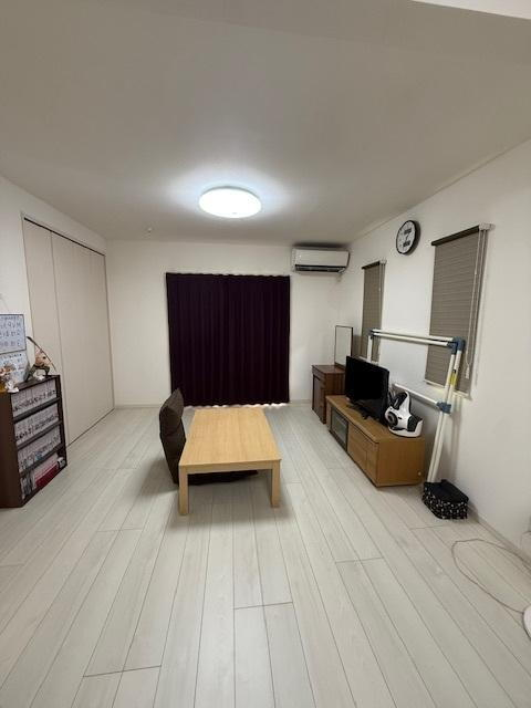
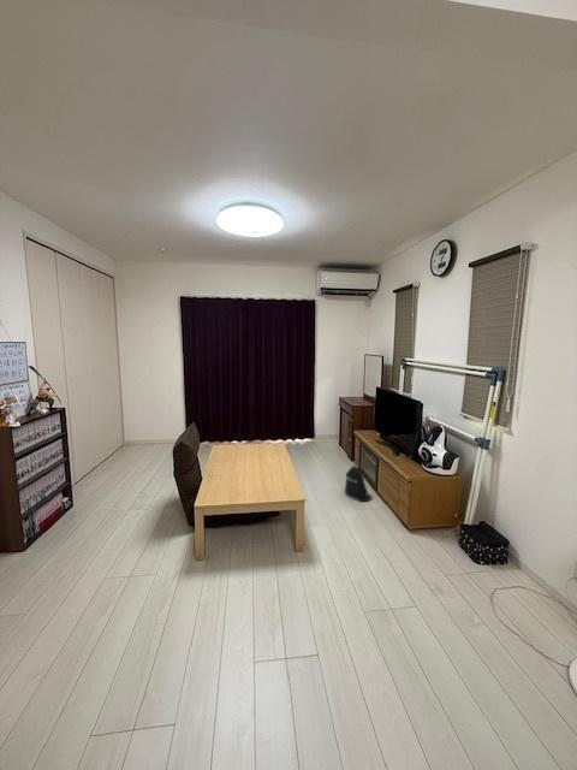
+ backpack [344,464,373,503]
